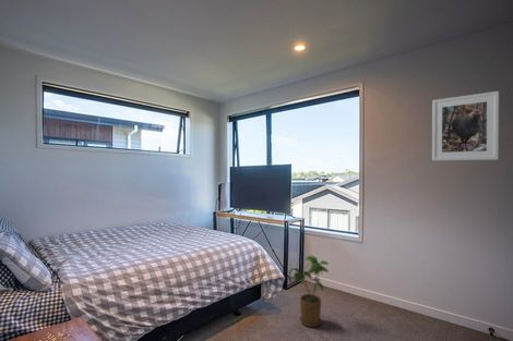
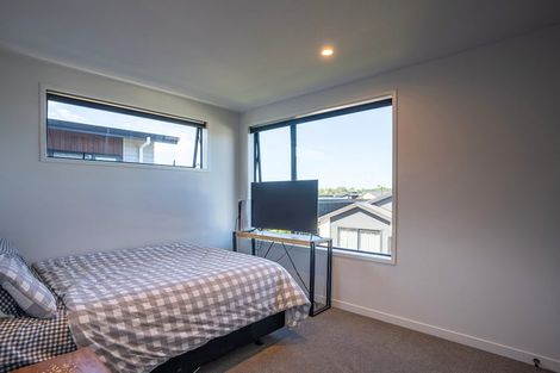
- house plant [287,255,330,328]
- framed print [431,90,500,161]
